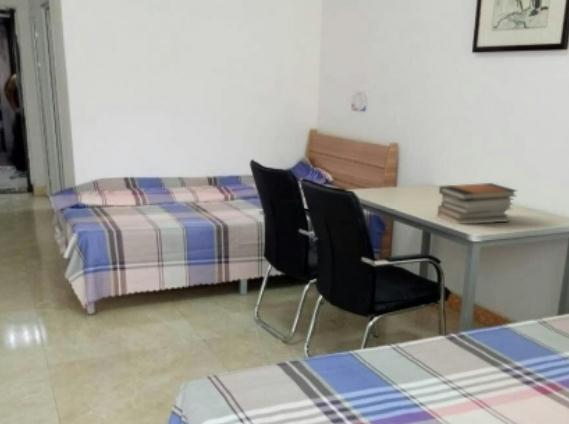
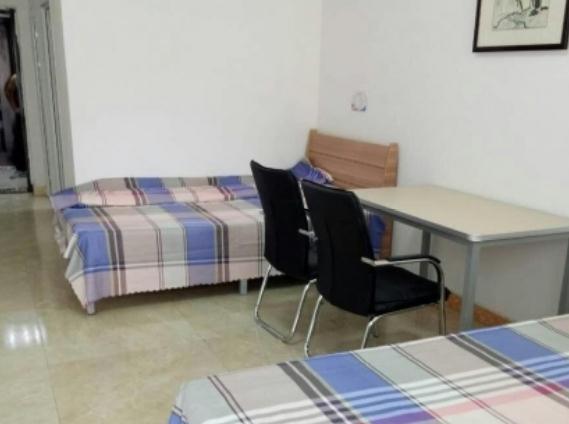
- book stack [437,182,519,225]
